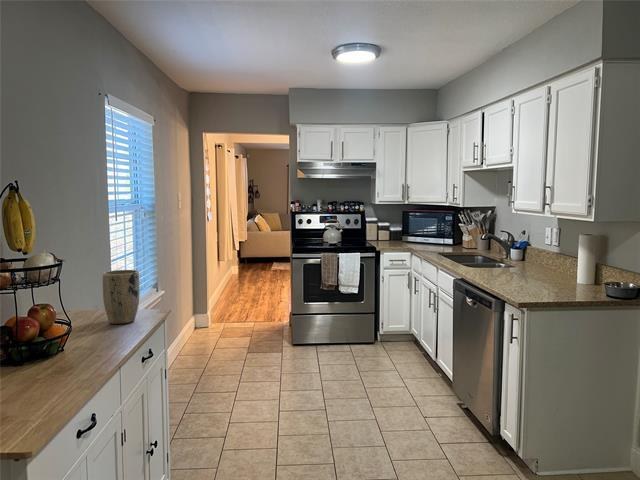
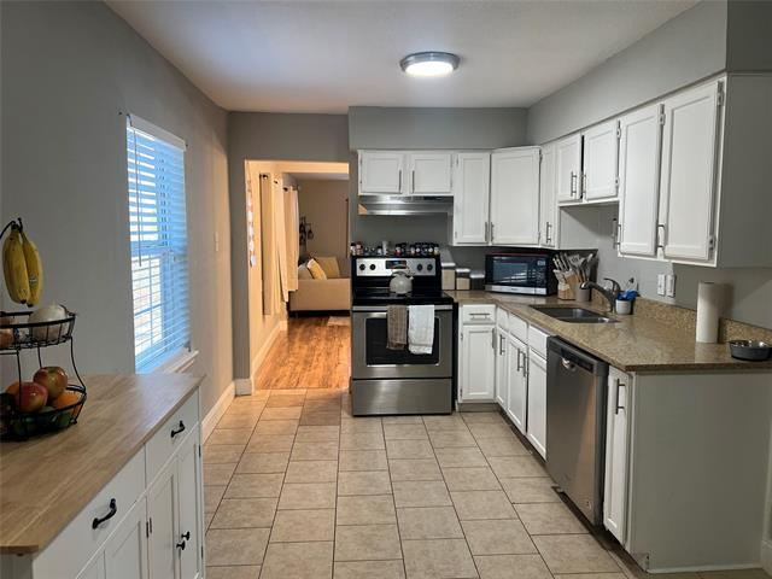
- plant pot [102,269,141,325]
